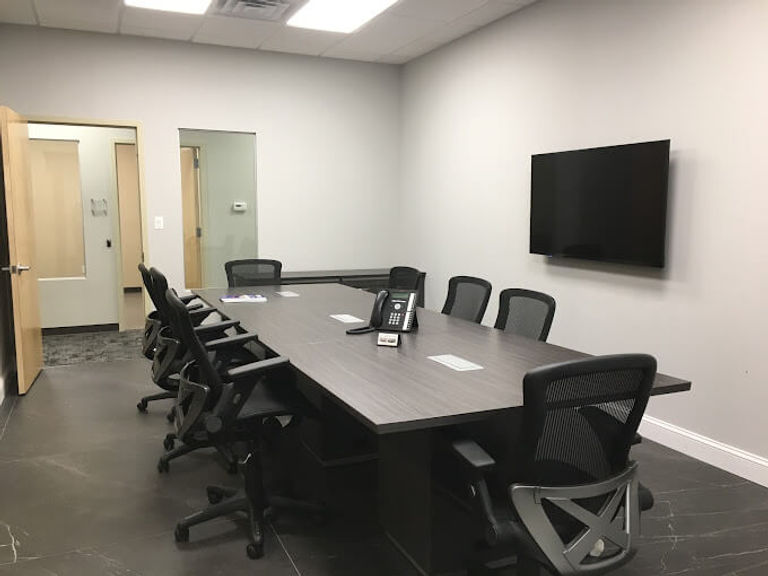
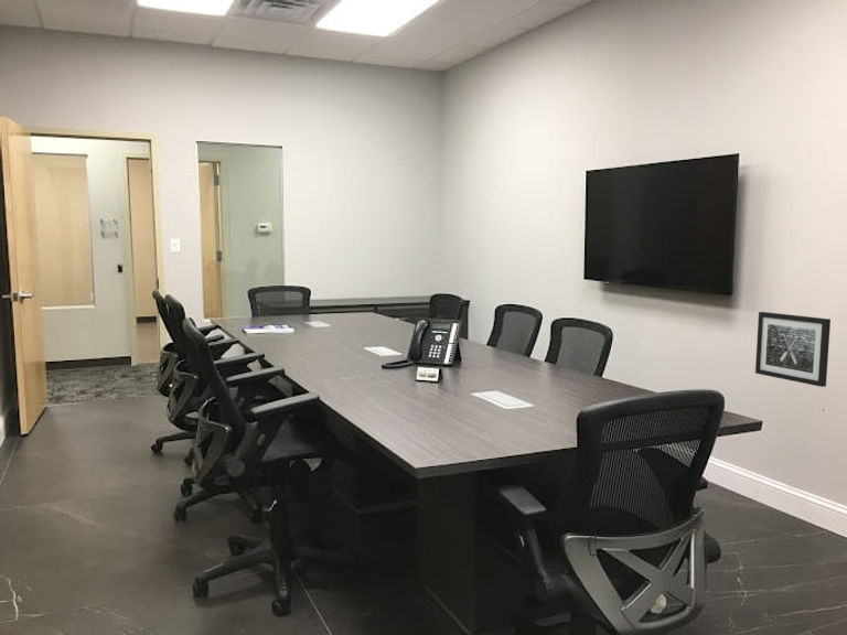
+ wall art [754,311,832,388]
